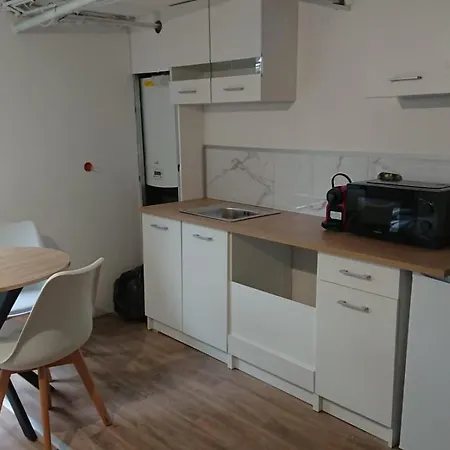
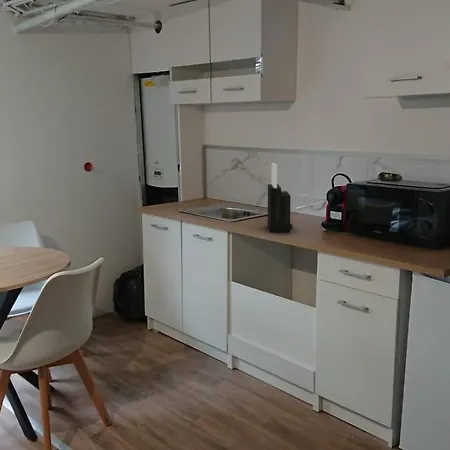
+ knife block [267,162,293,233]
